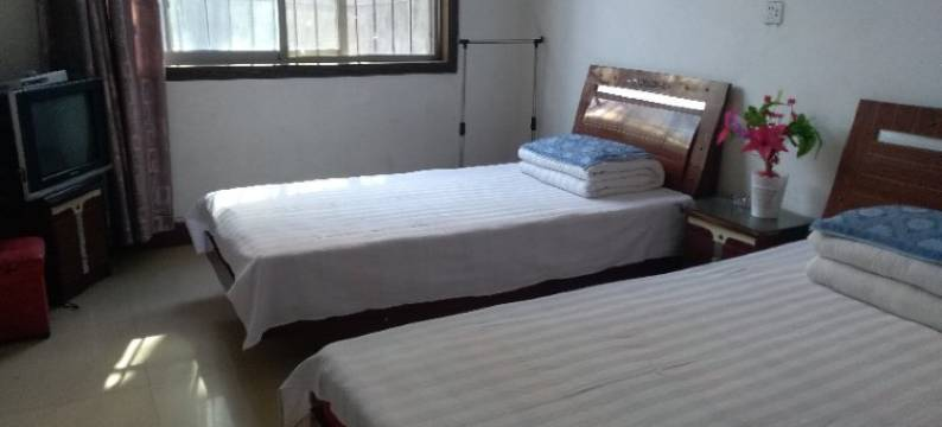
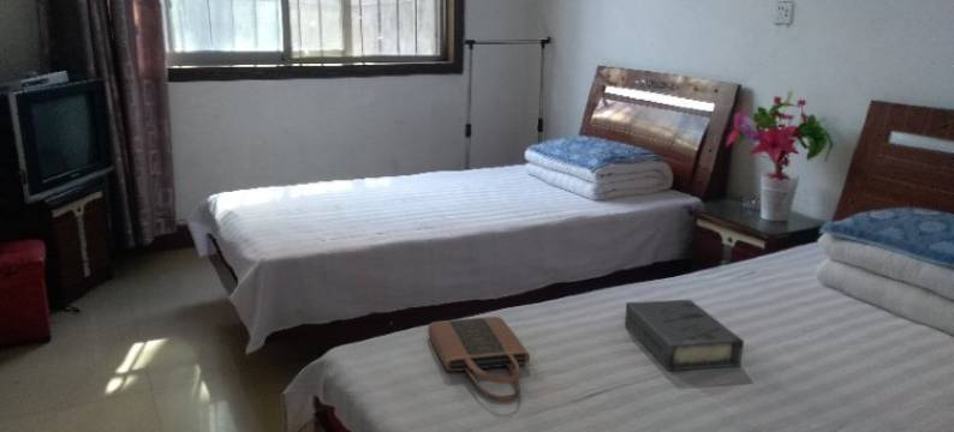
+ book [624,299,745,372]
+ tote bag [427,316,531,402]
